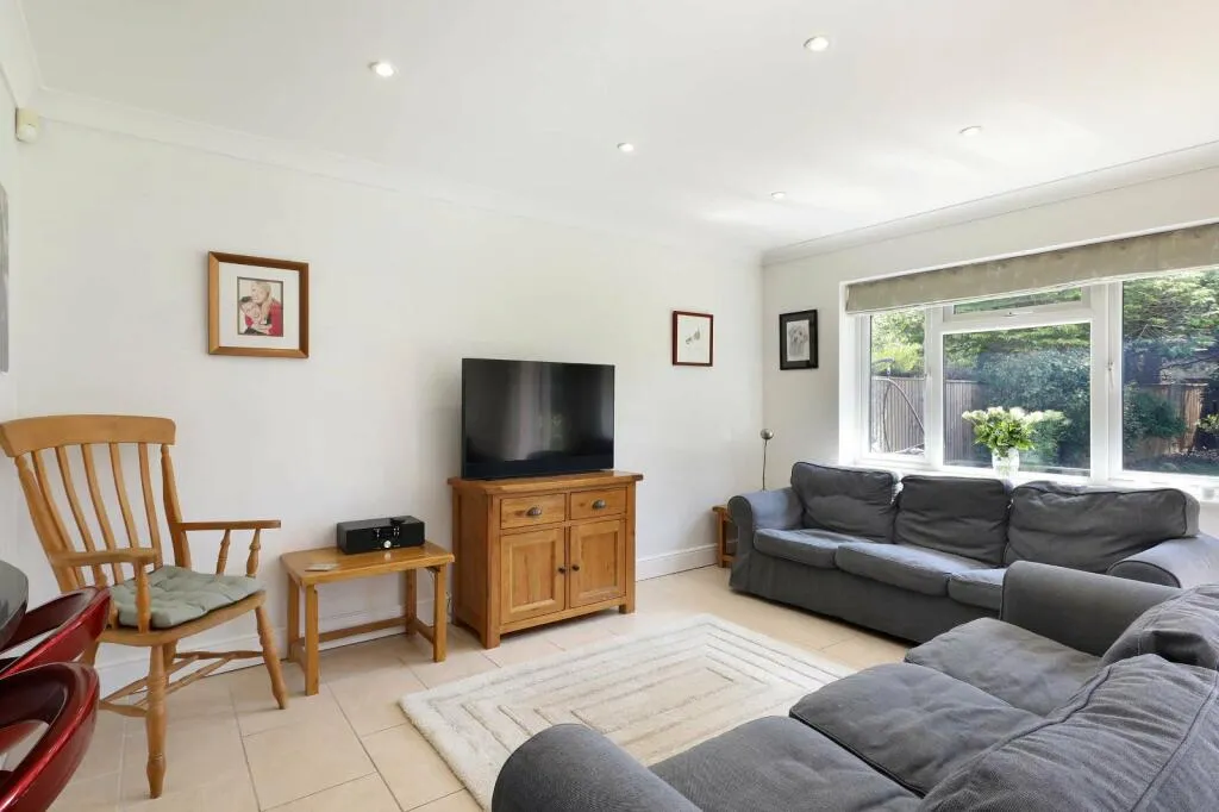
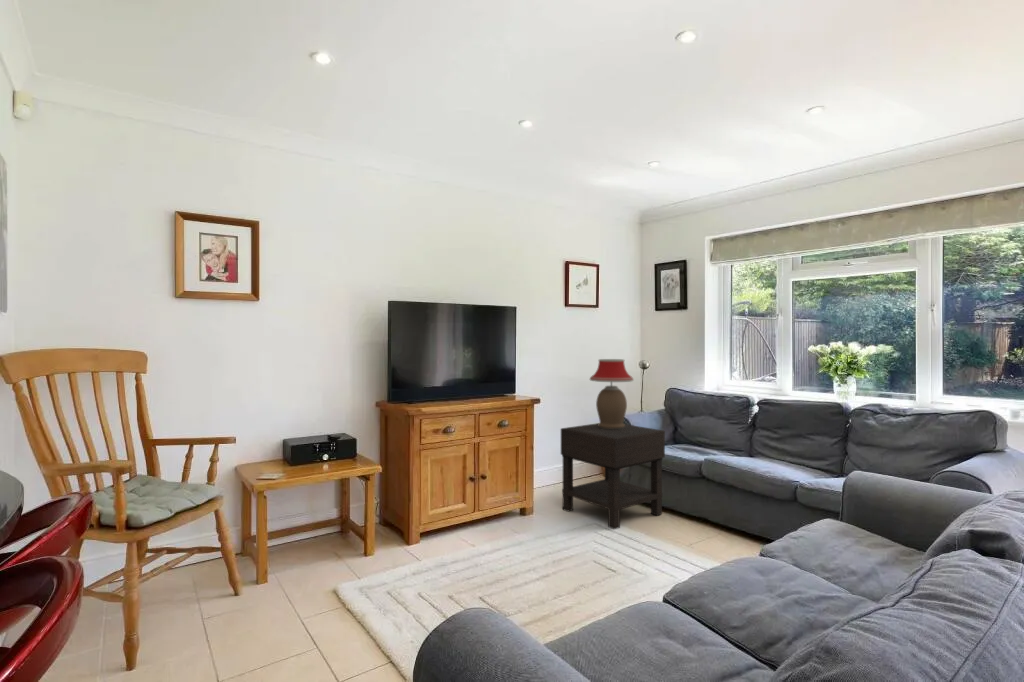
+ nightstand [559,422,666,530]
+ table lamp [589,358,635,429]
